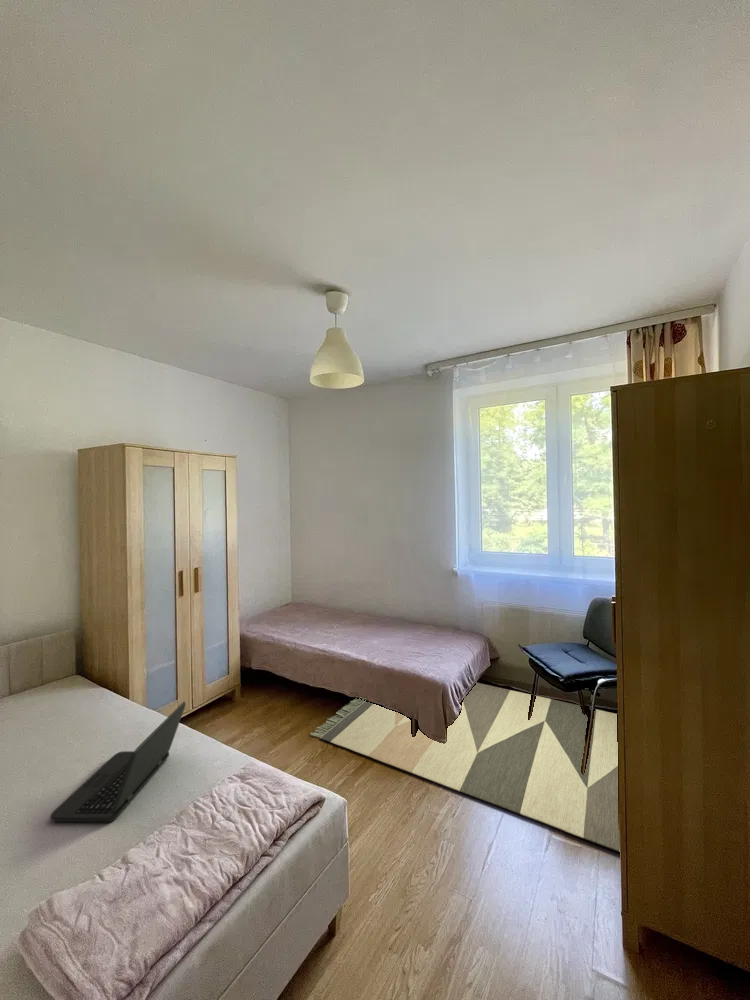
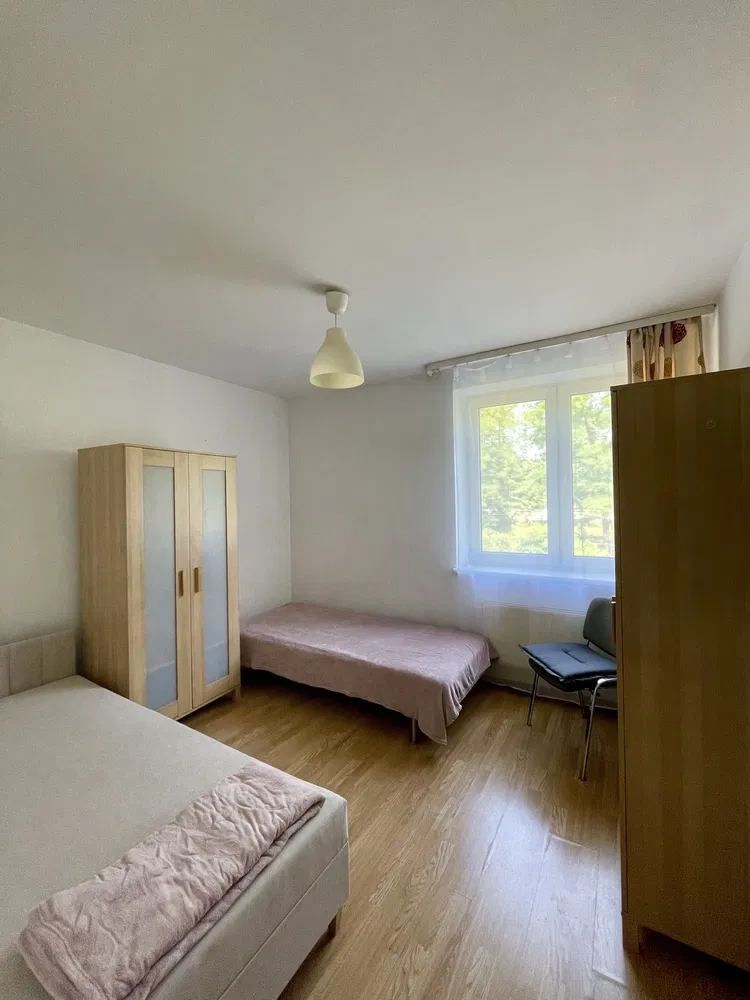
- laptop [50,701,187,823]
- rug [310,682,619,852]
